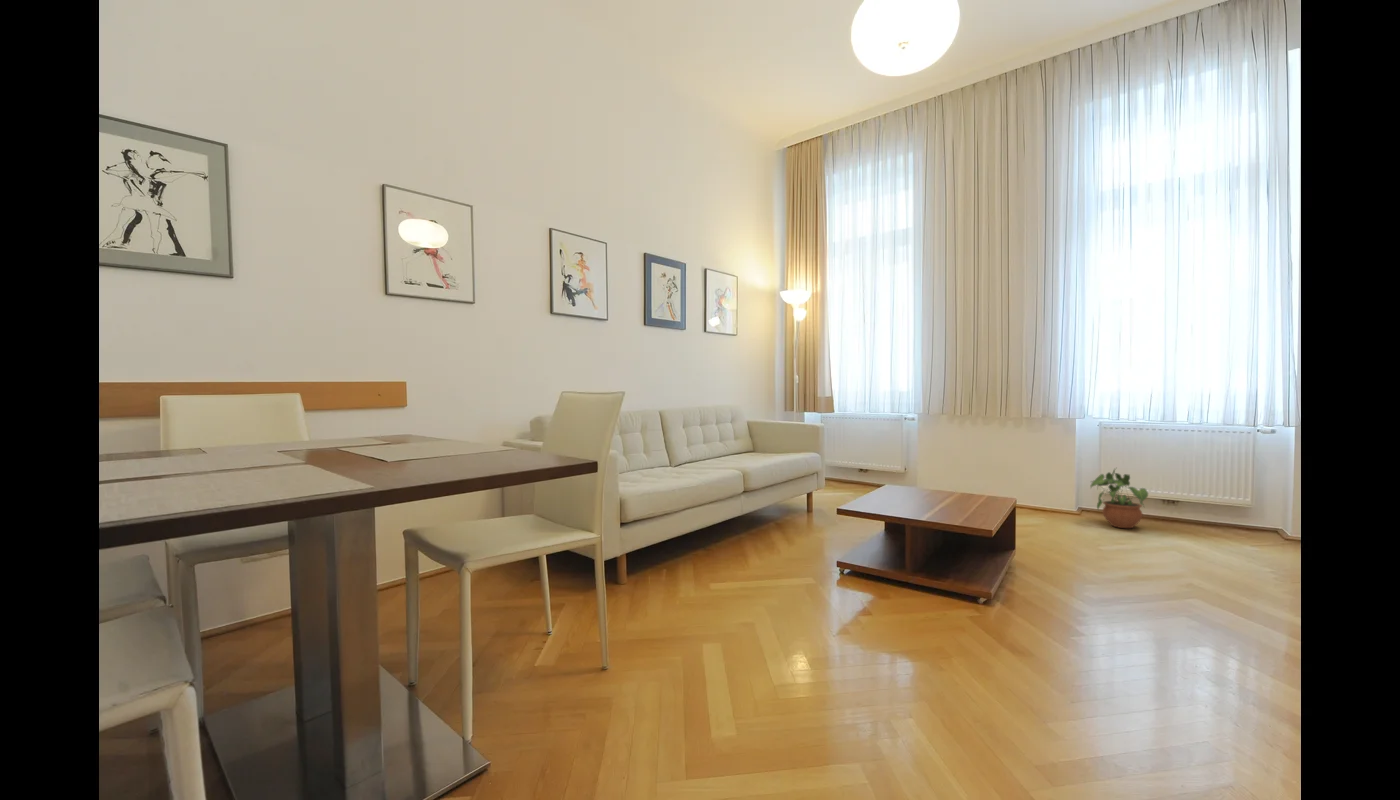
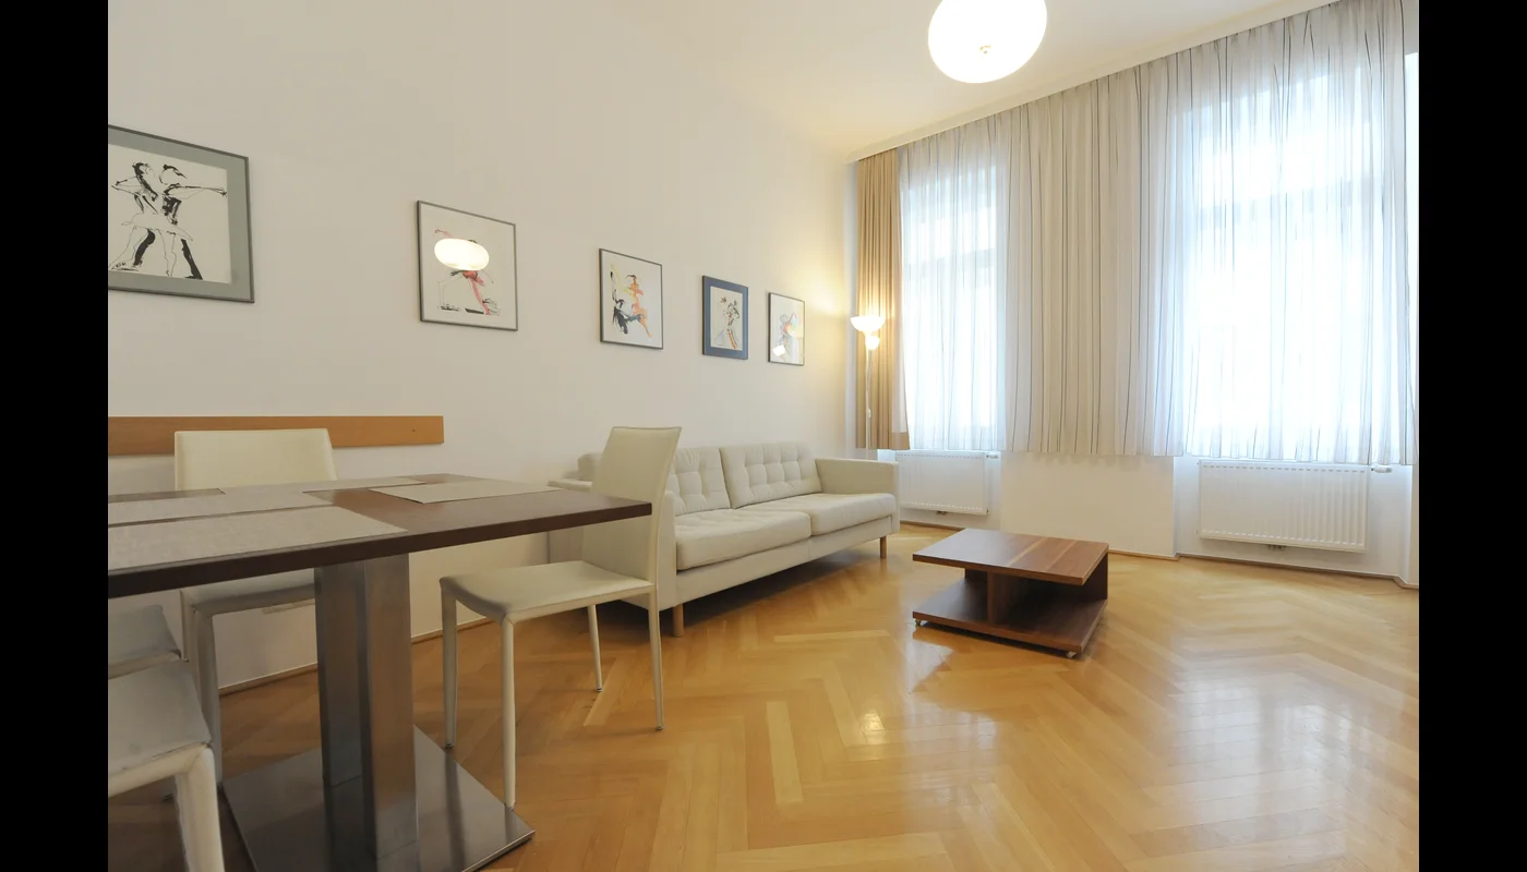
- potted plant [1089,467,1149,529]
